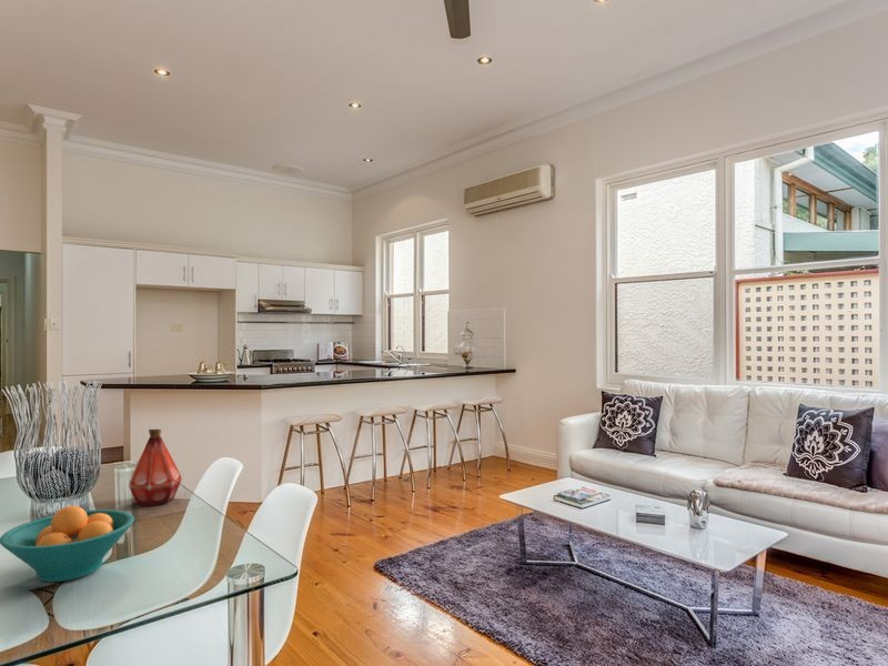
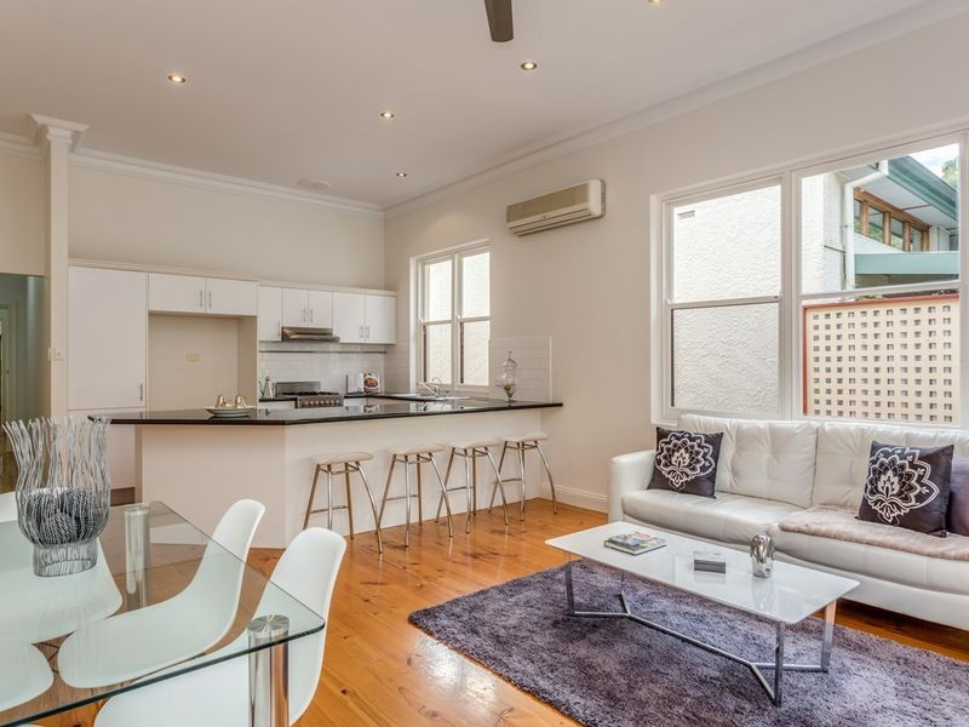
- fruit bowl [0,505,135,583]
- bottle [128,428,183,507]
